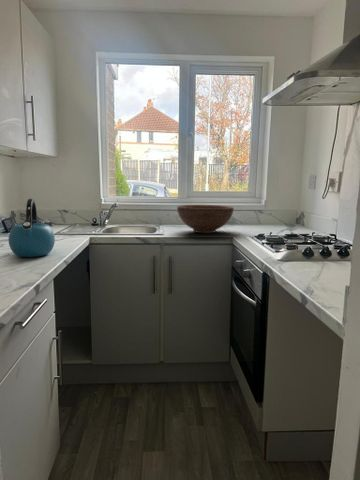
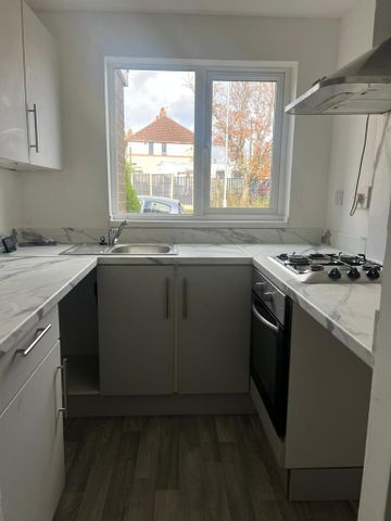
- kettle [7,198,56,258]
- fruit bowl [176,204,235,234]
